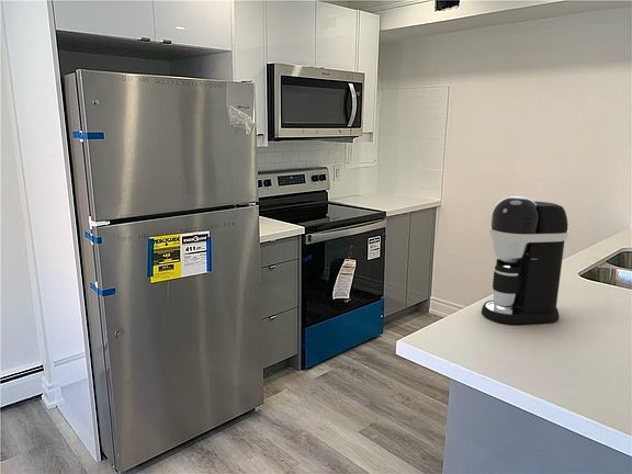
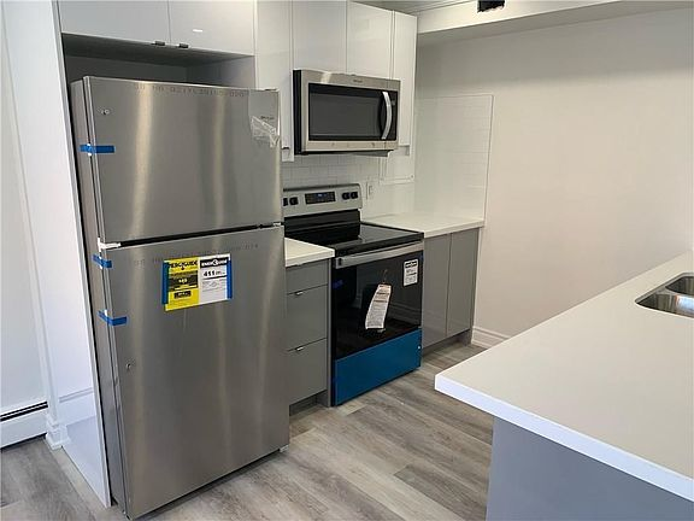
- coffee maker [481,195,569,325]
